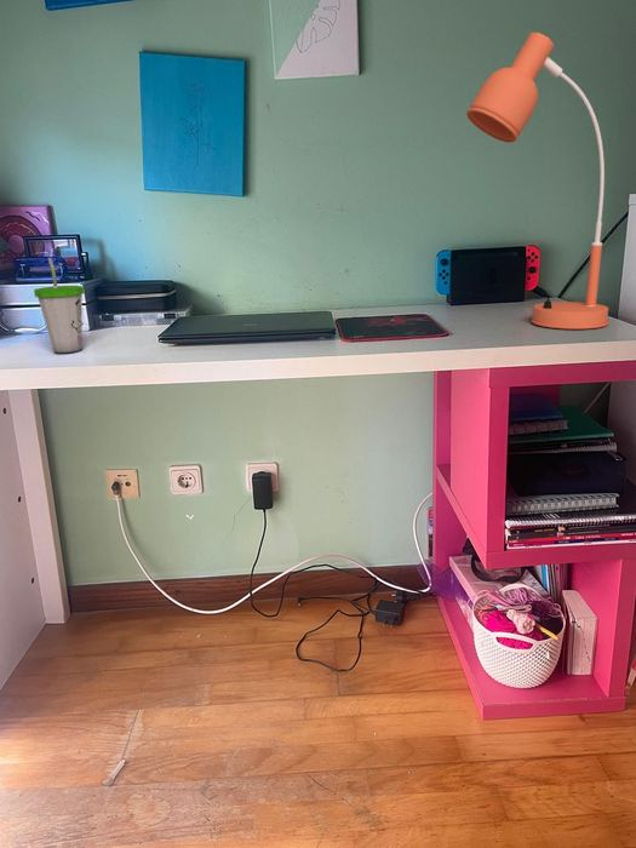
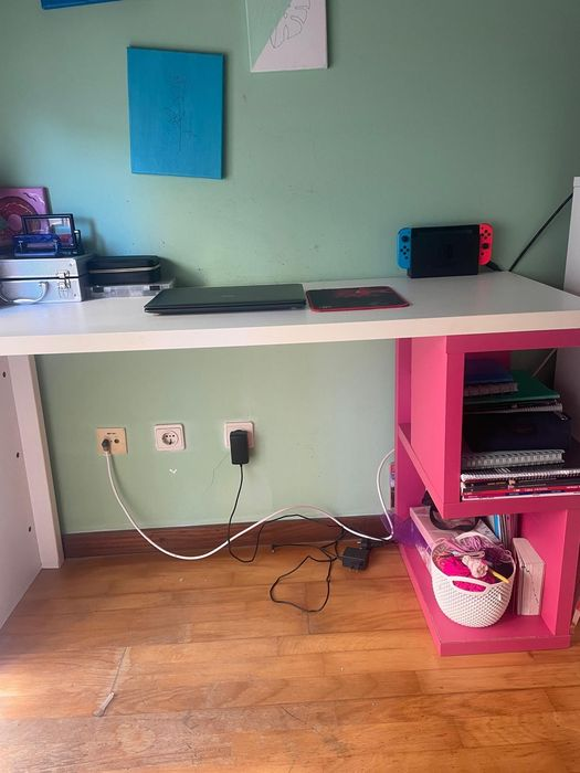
- cup [33,257,85,354]
- desk lamp [465,31,609,331]
